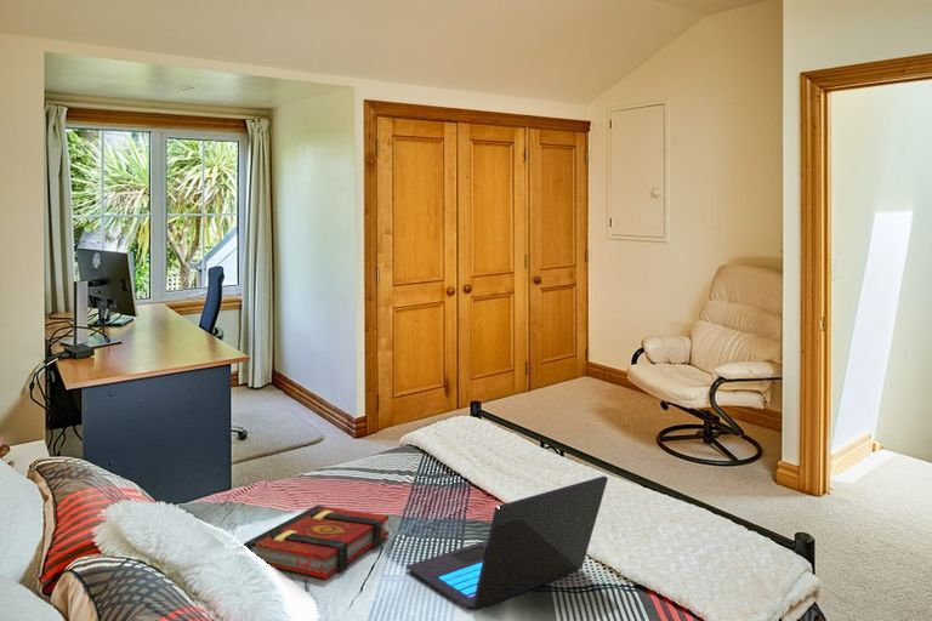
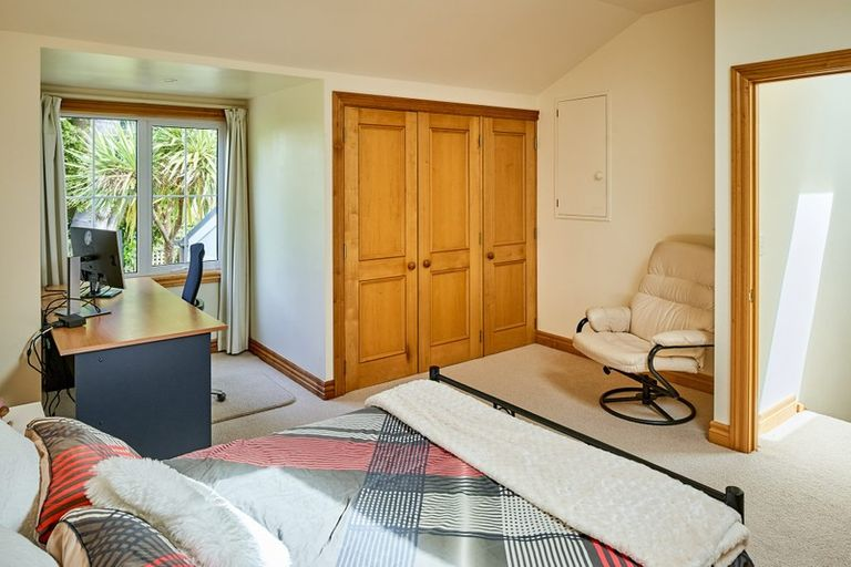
- book [243,503,390,580]
- laptop [405,475,609,611]
